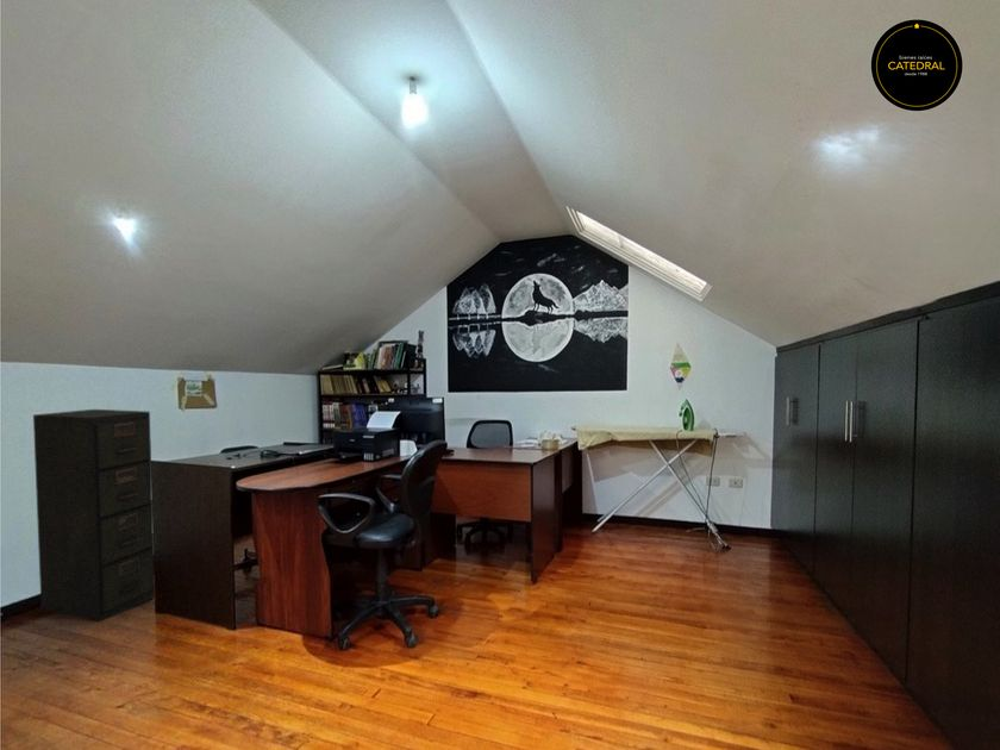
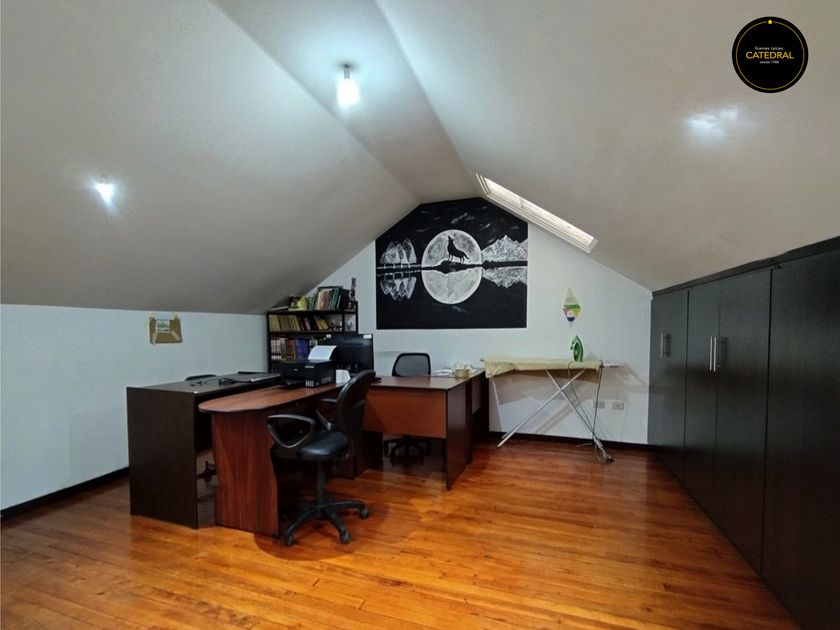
- filing cabinet [32,408,156,623]
